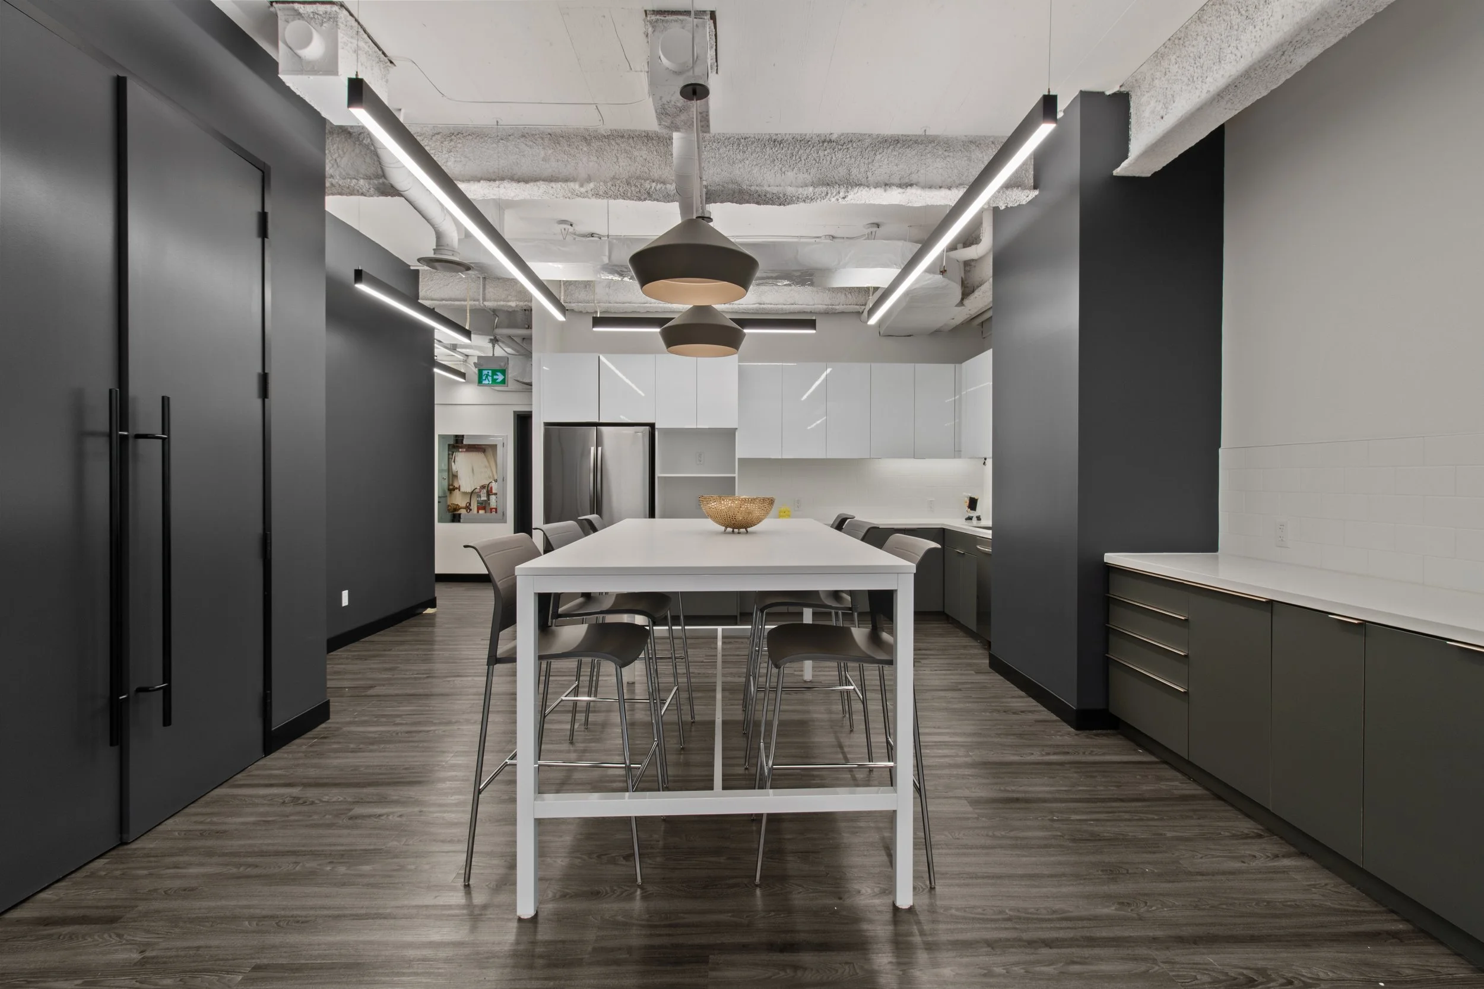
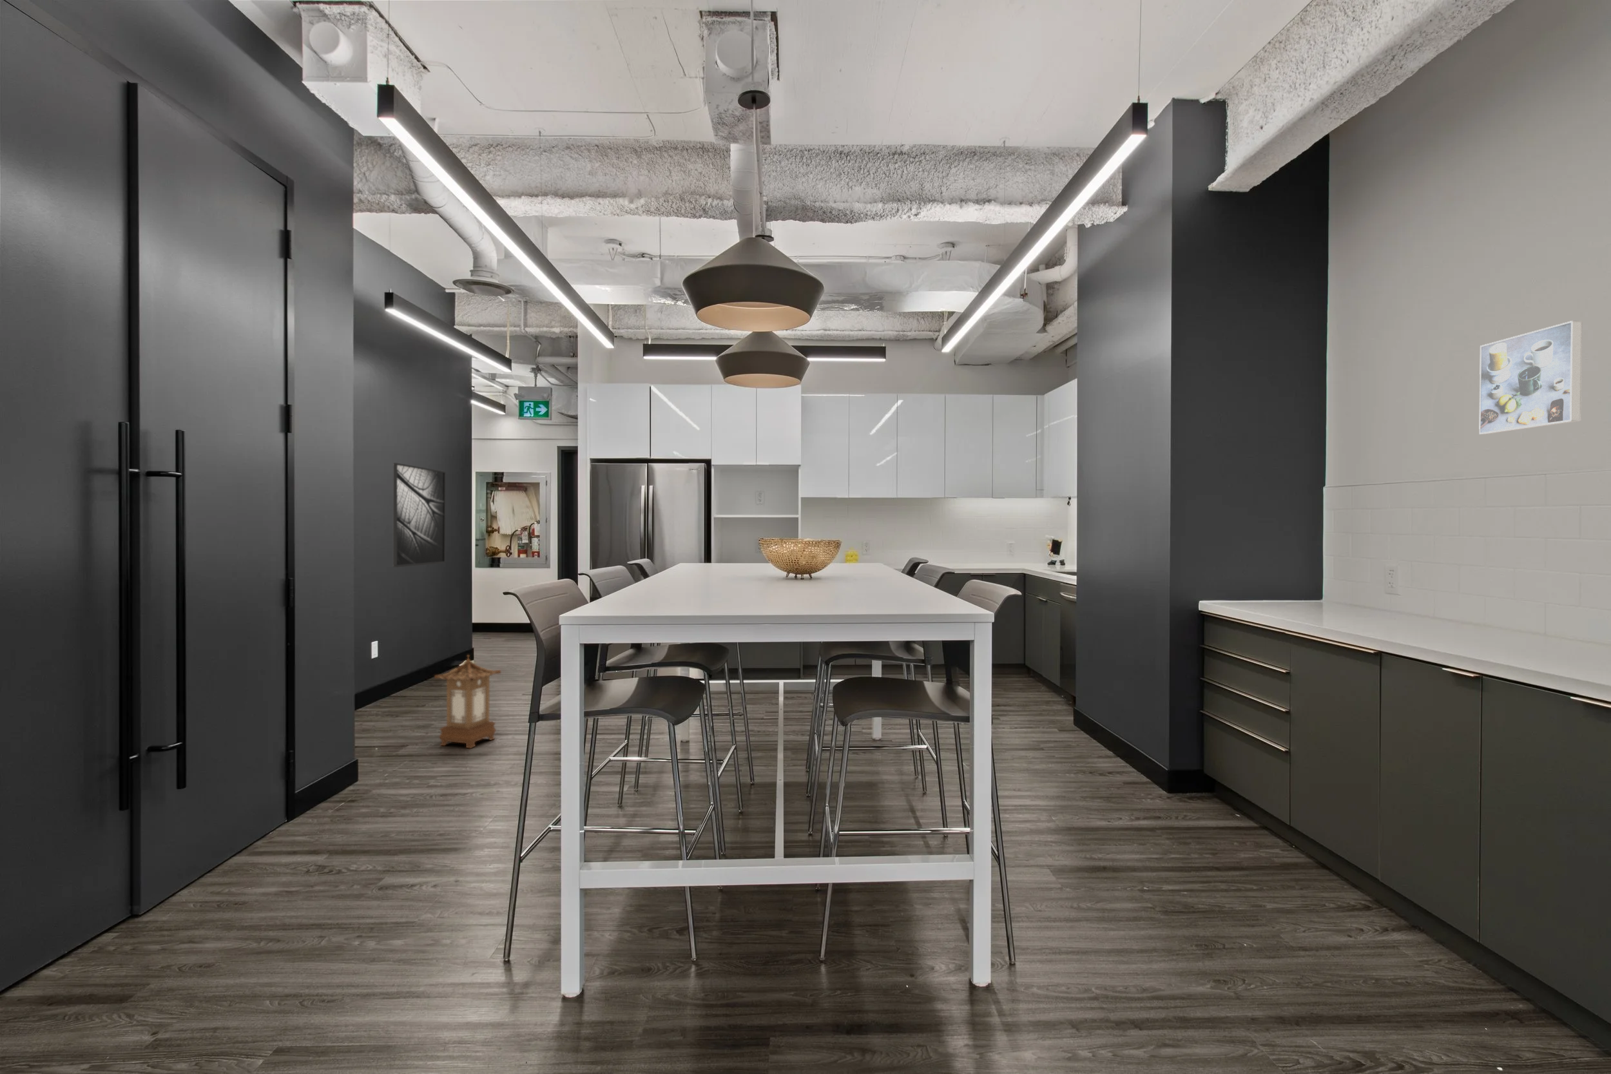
+ lantern [434,654,501,749]
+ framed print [392,461,447,568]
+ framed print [1478,320,1582,435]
